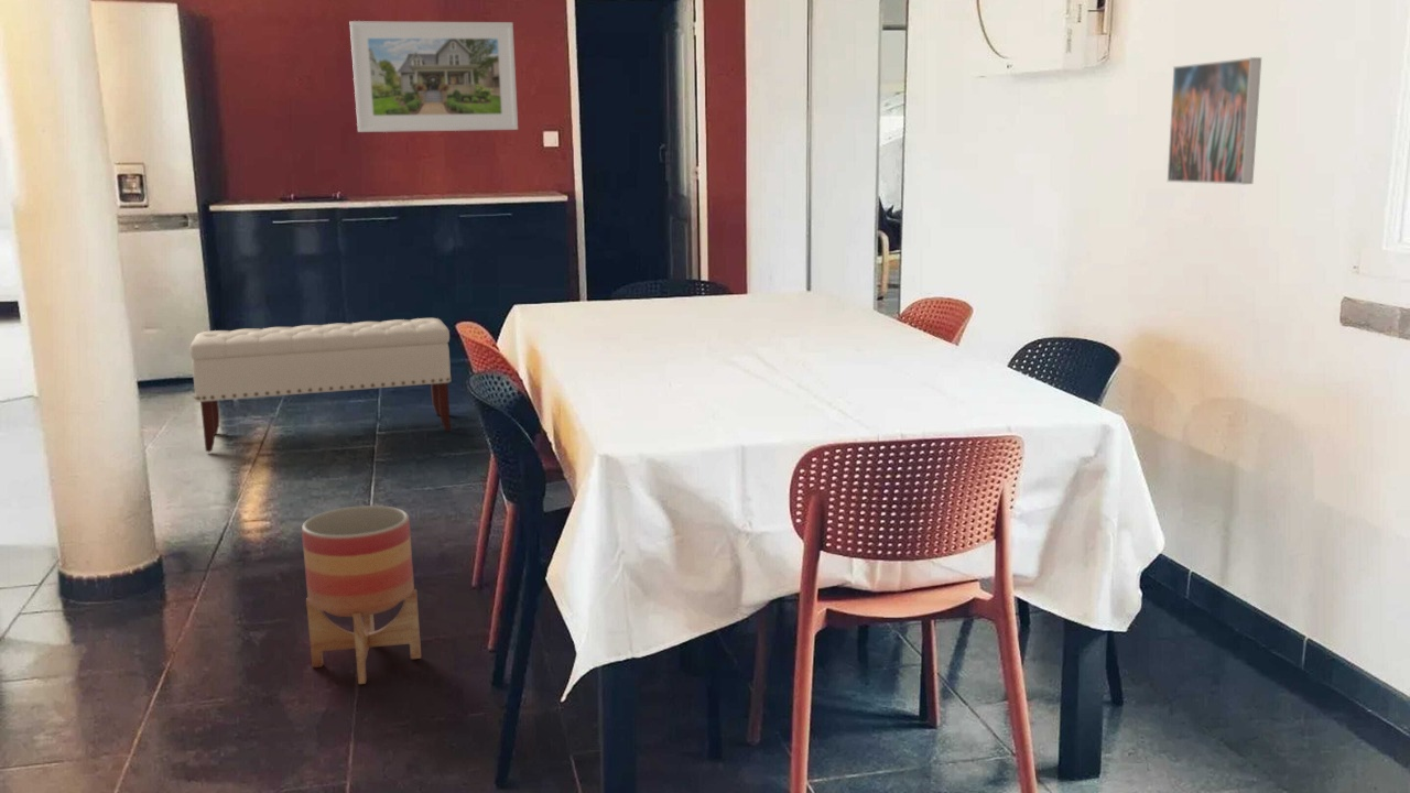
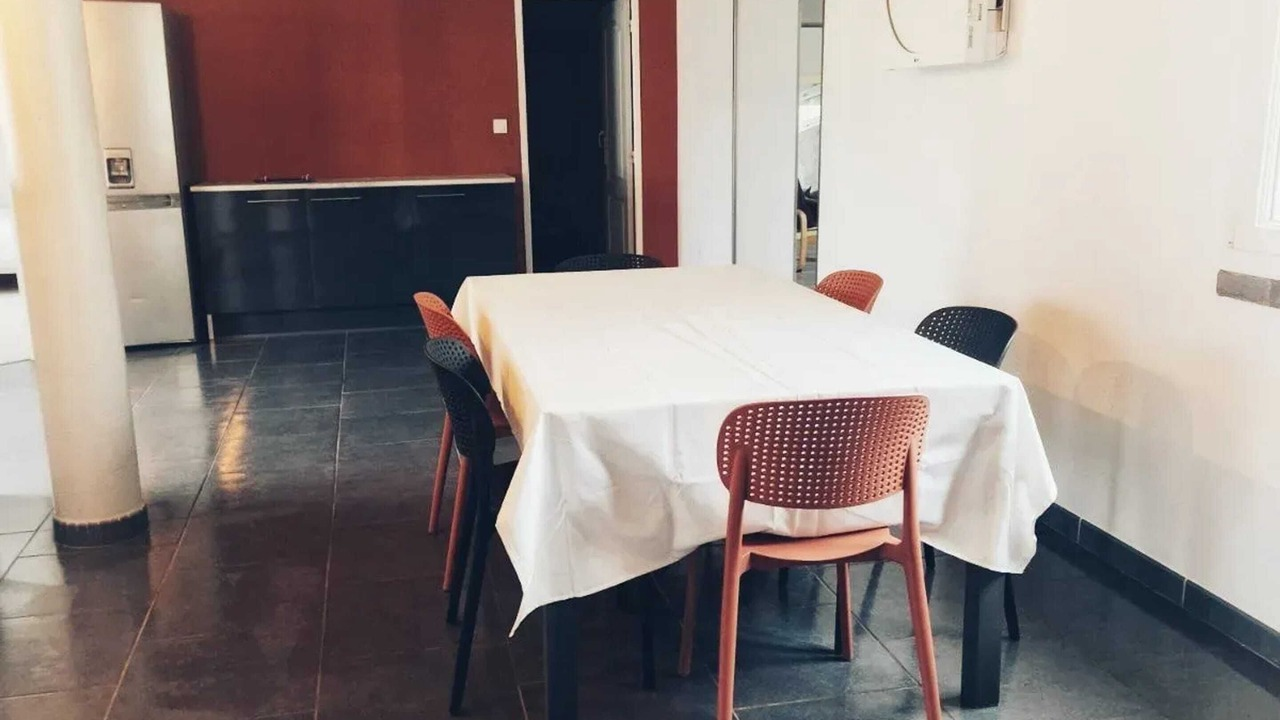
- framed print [349,20,519,133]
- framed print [1167,56,1262,185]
- bench [188,317,453,453]
- planter [301,504,422,685]
